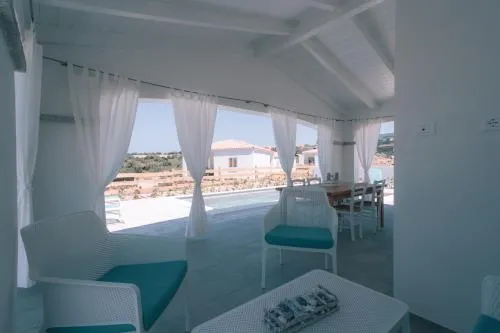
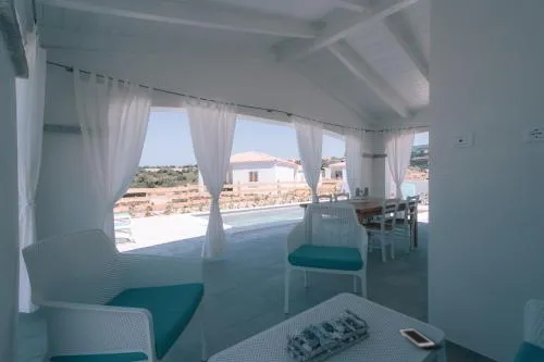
+ cell phone [398,327,436,349]
